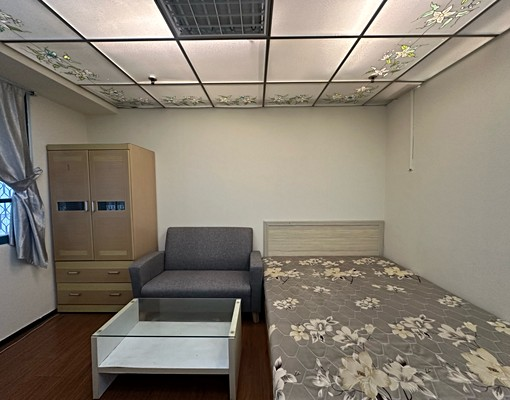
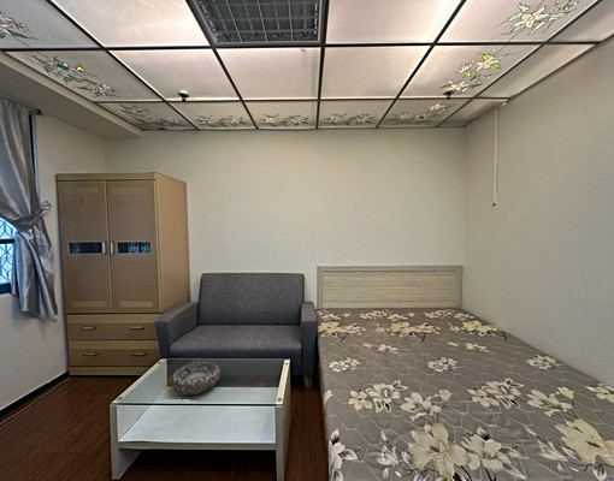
+ decorative bowl [170,361,222,396]
